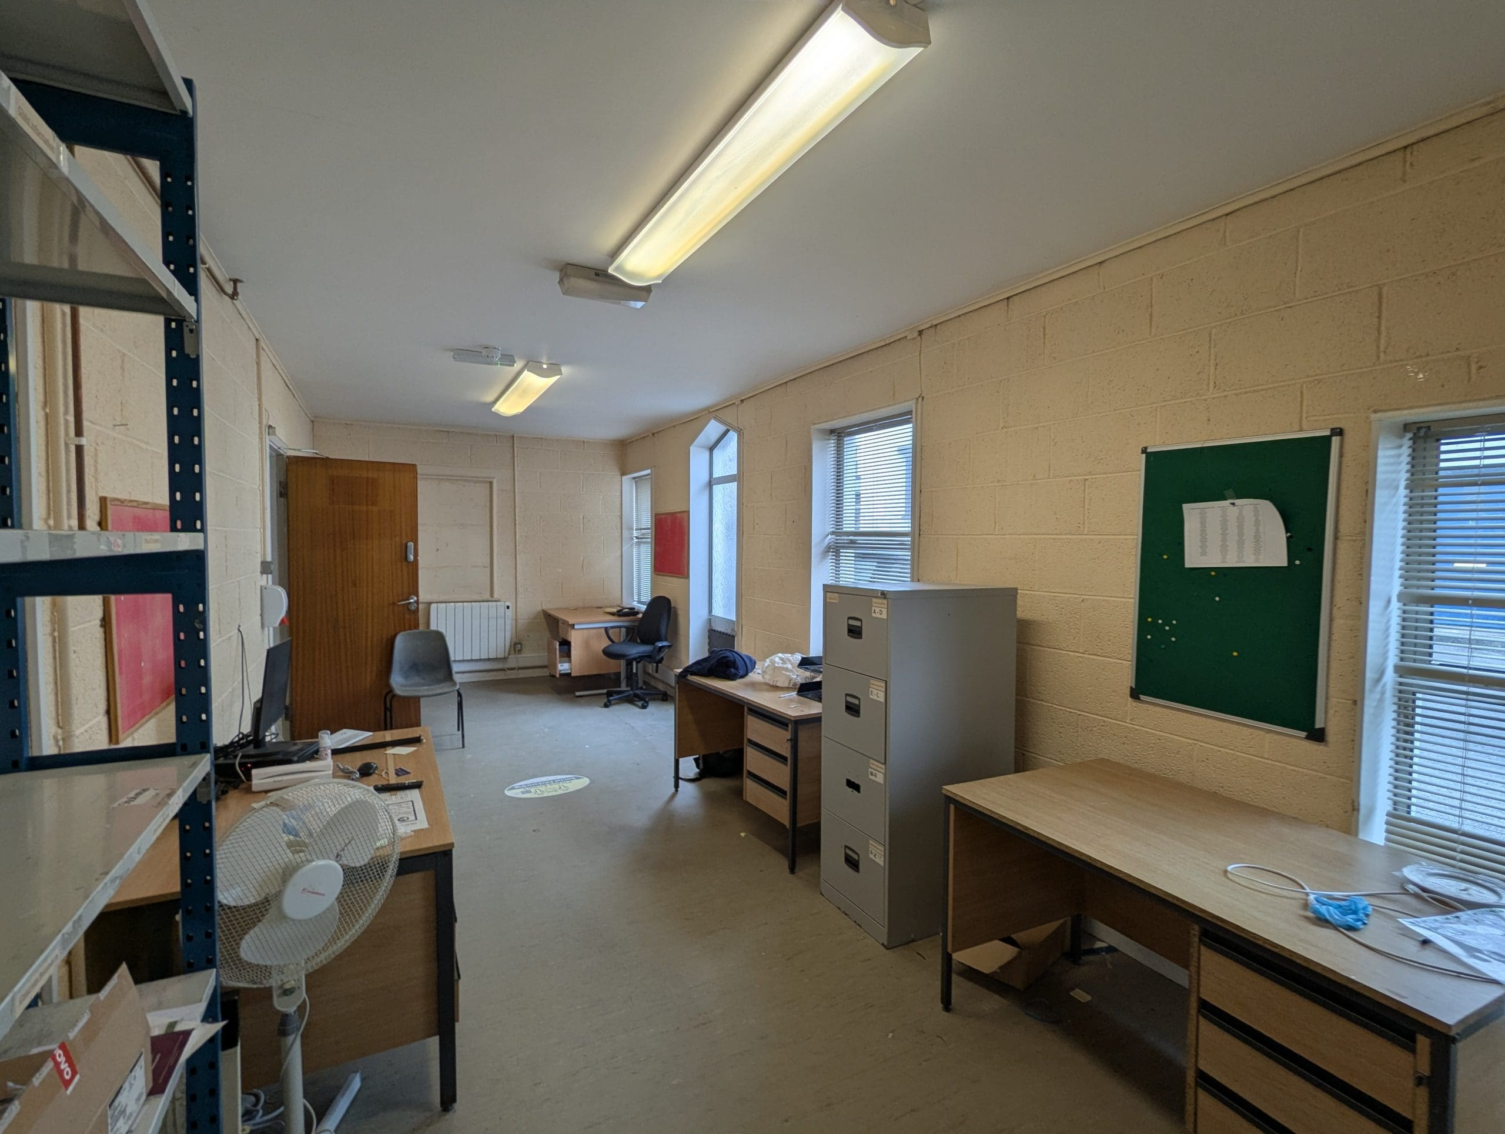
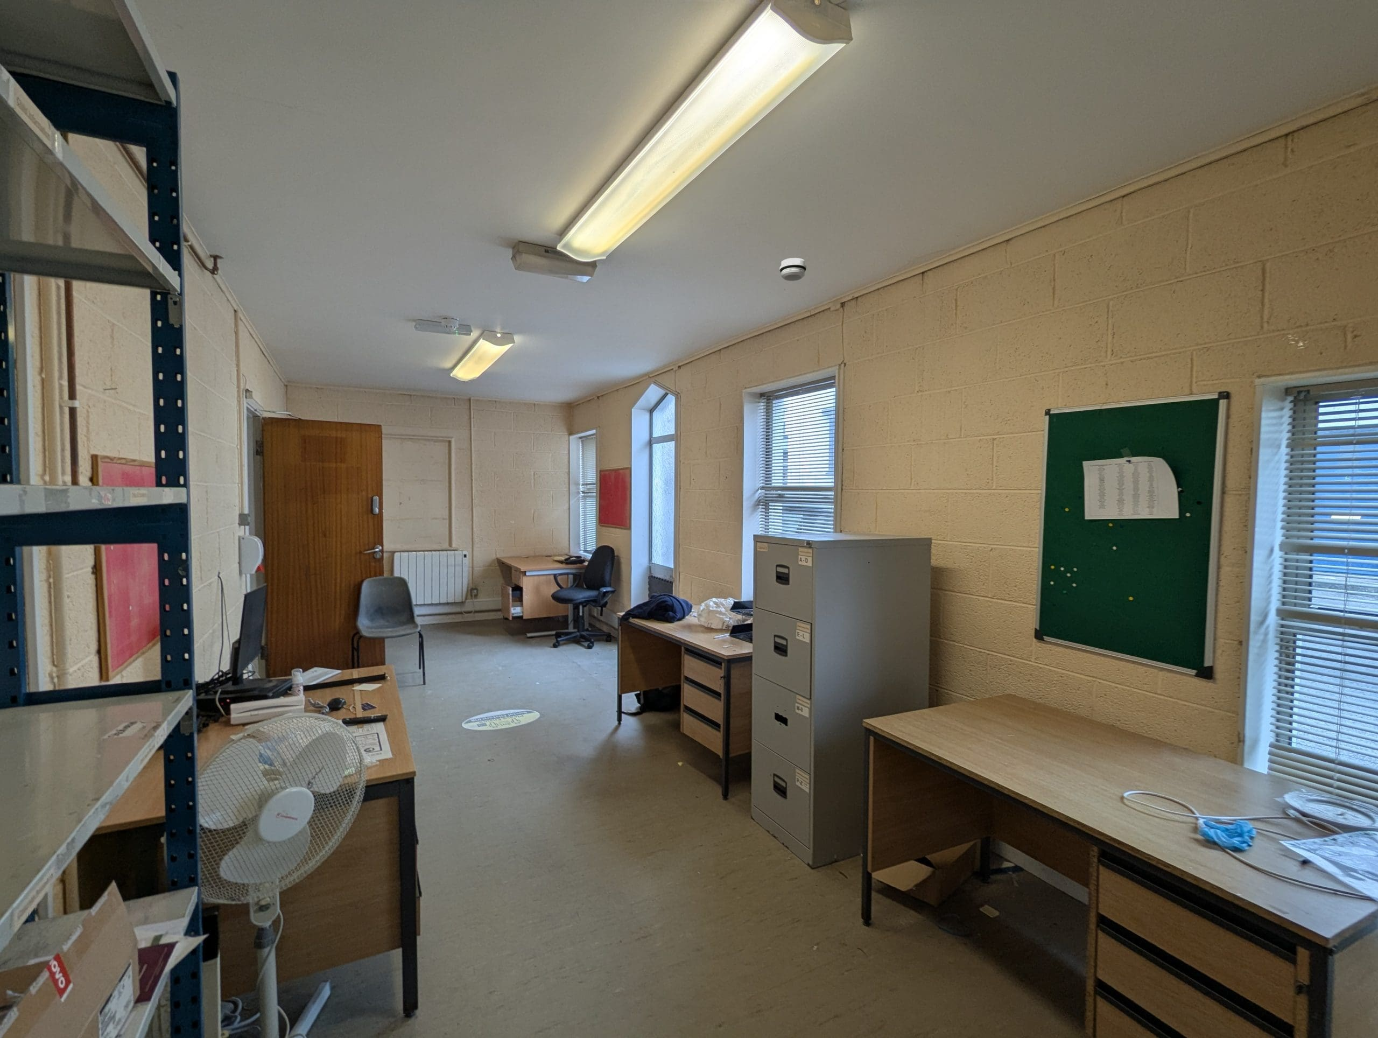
+ smoke detector [778,257,807,281]
